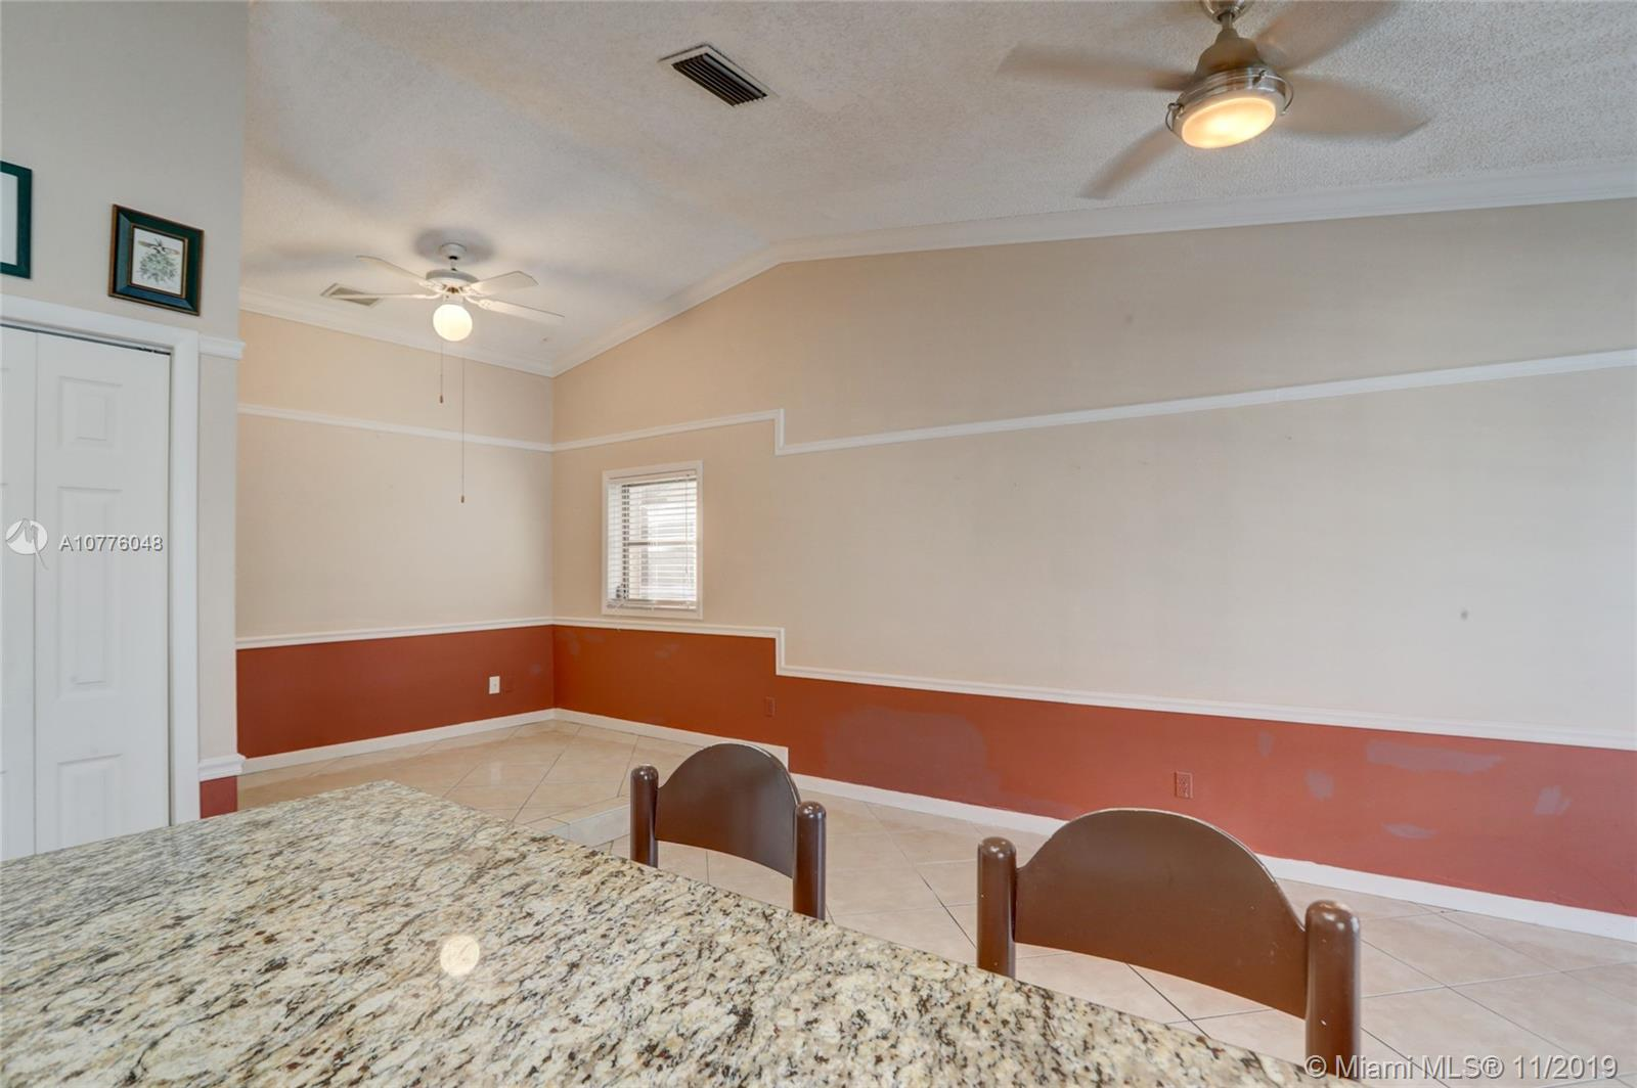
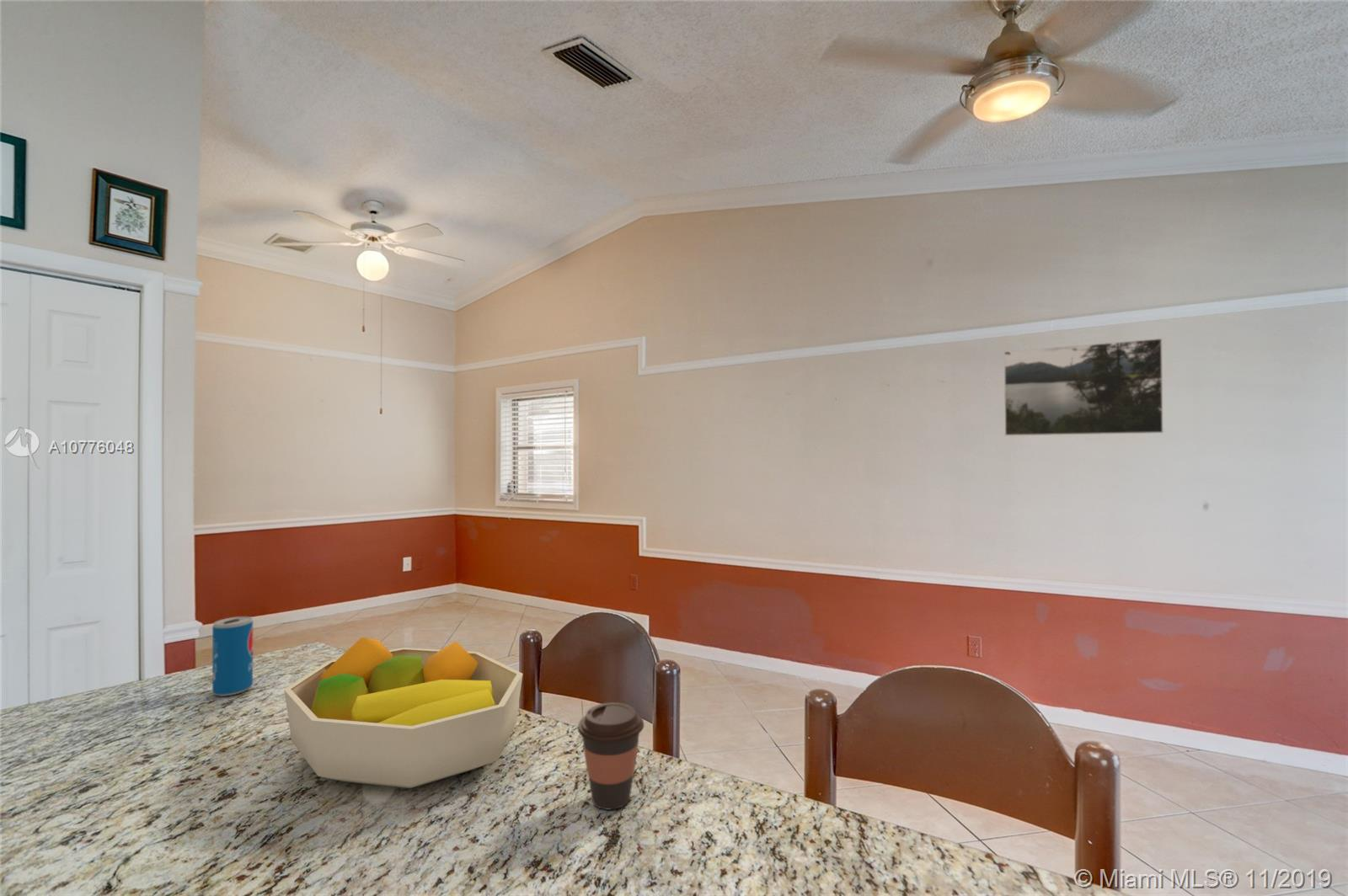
+ beverage can [211,616,254,697]
+ fruit bowl [283,637,523,789]
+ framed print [1003,338,1164,436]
+ coffee cup [576,701,645,811]
